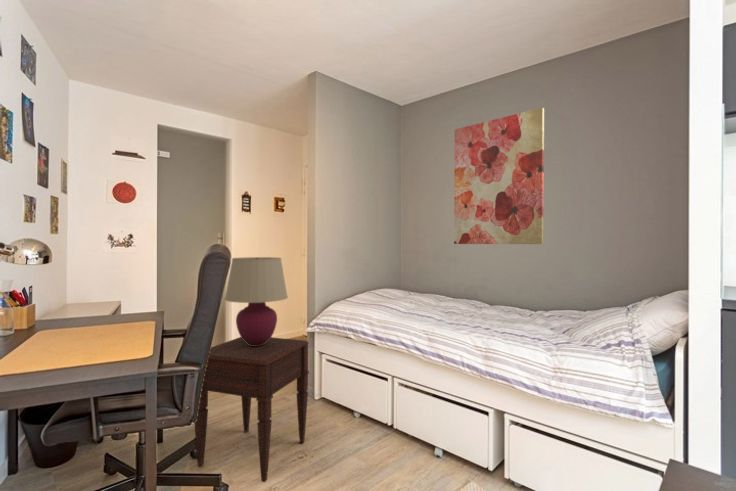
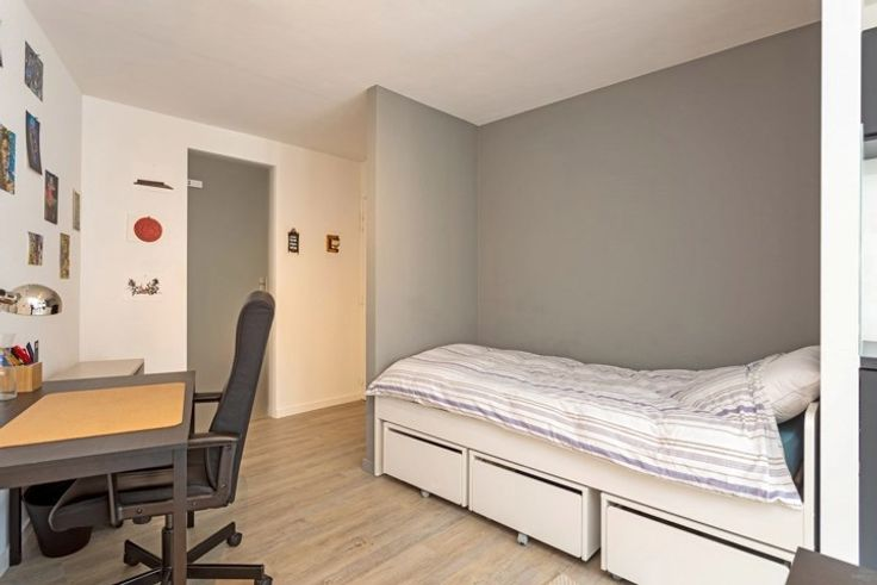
- table lamp [224,256,289,346]
- wall art [453,107,545,245]
- nightstand [193,336,310,483]
